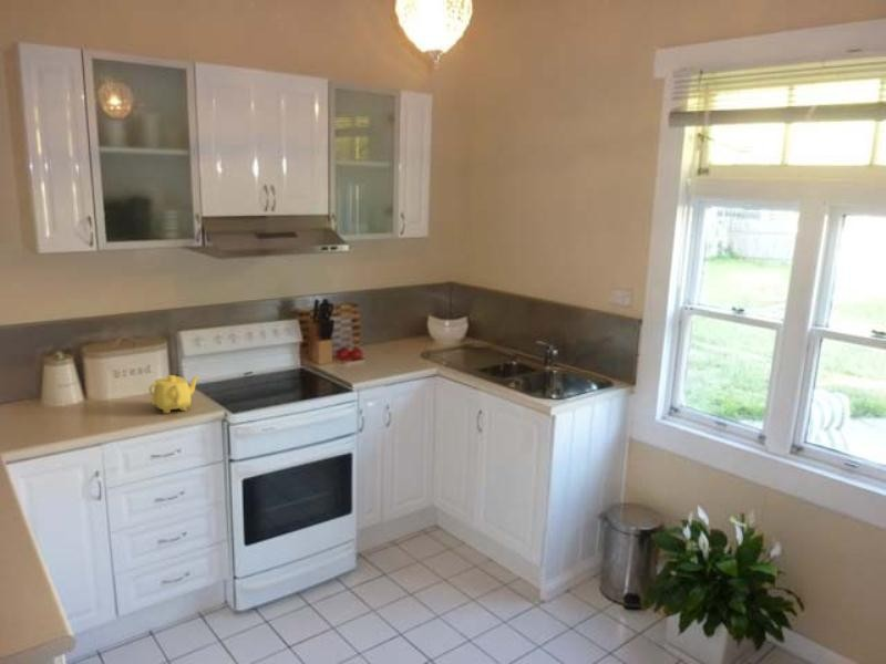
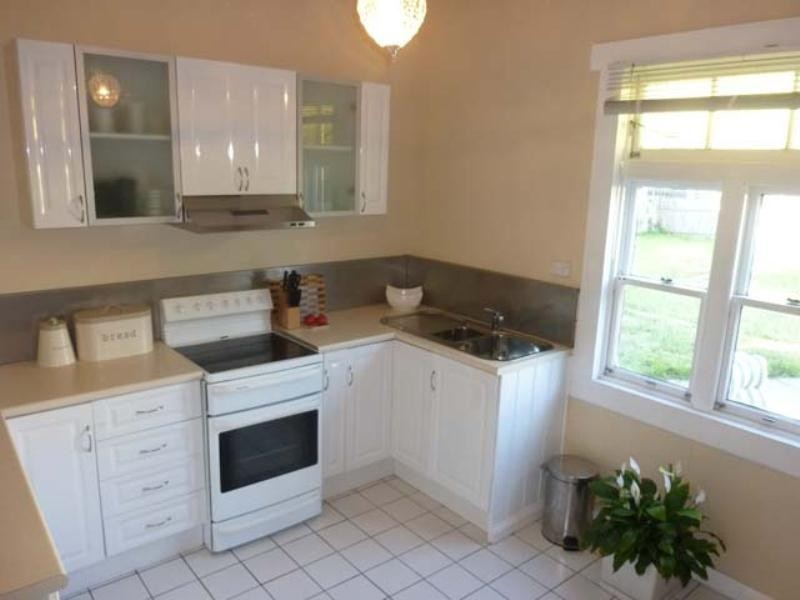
- teapot [147,374,202,414]
